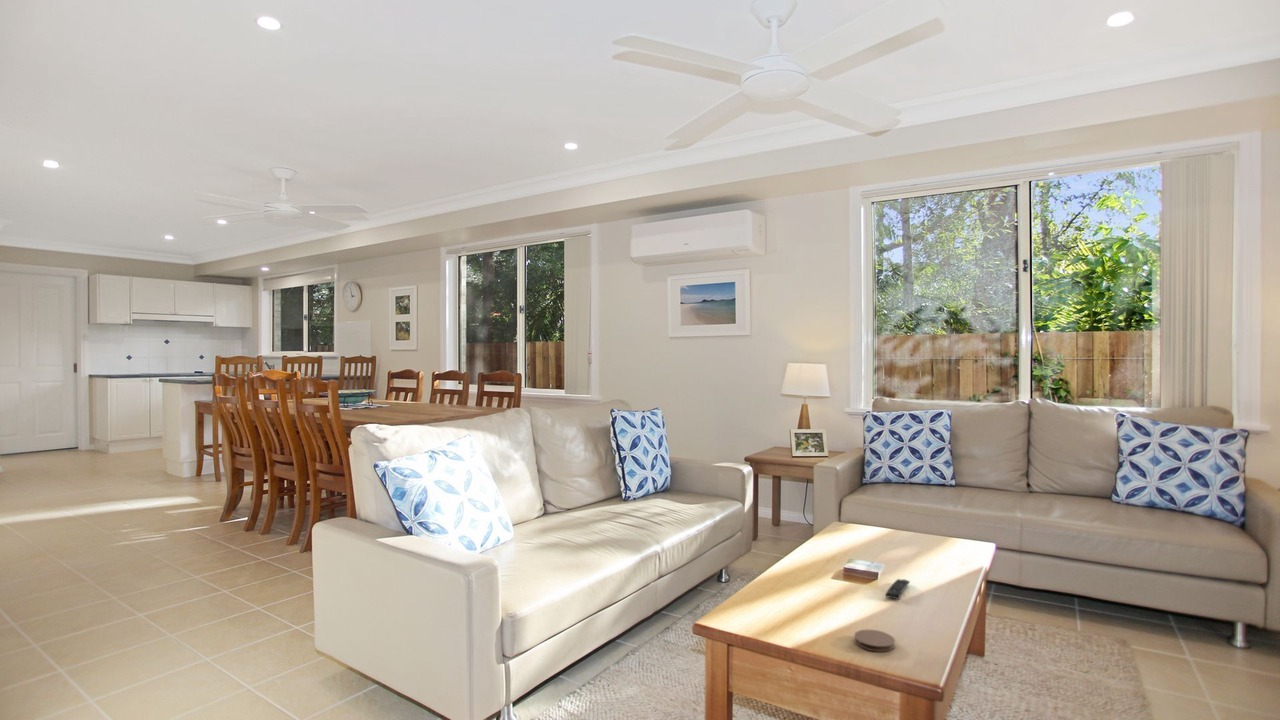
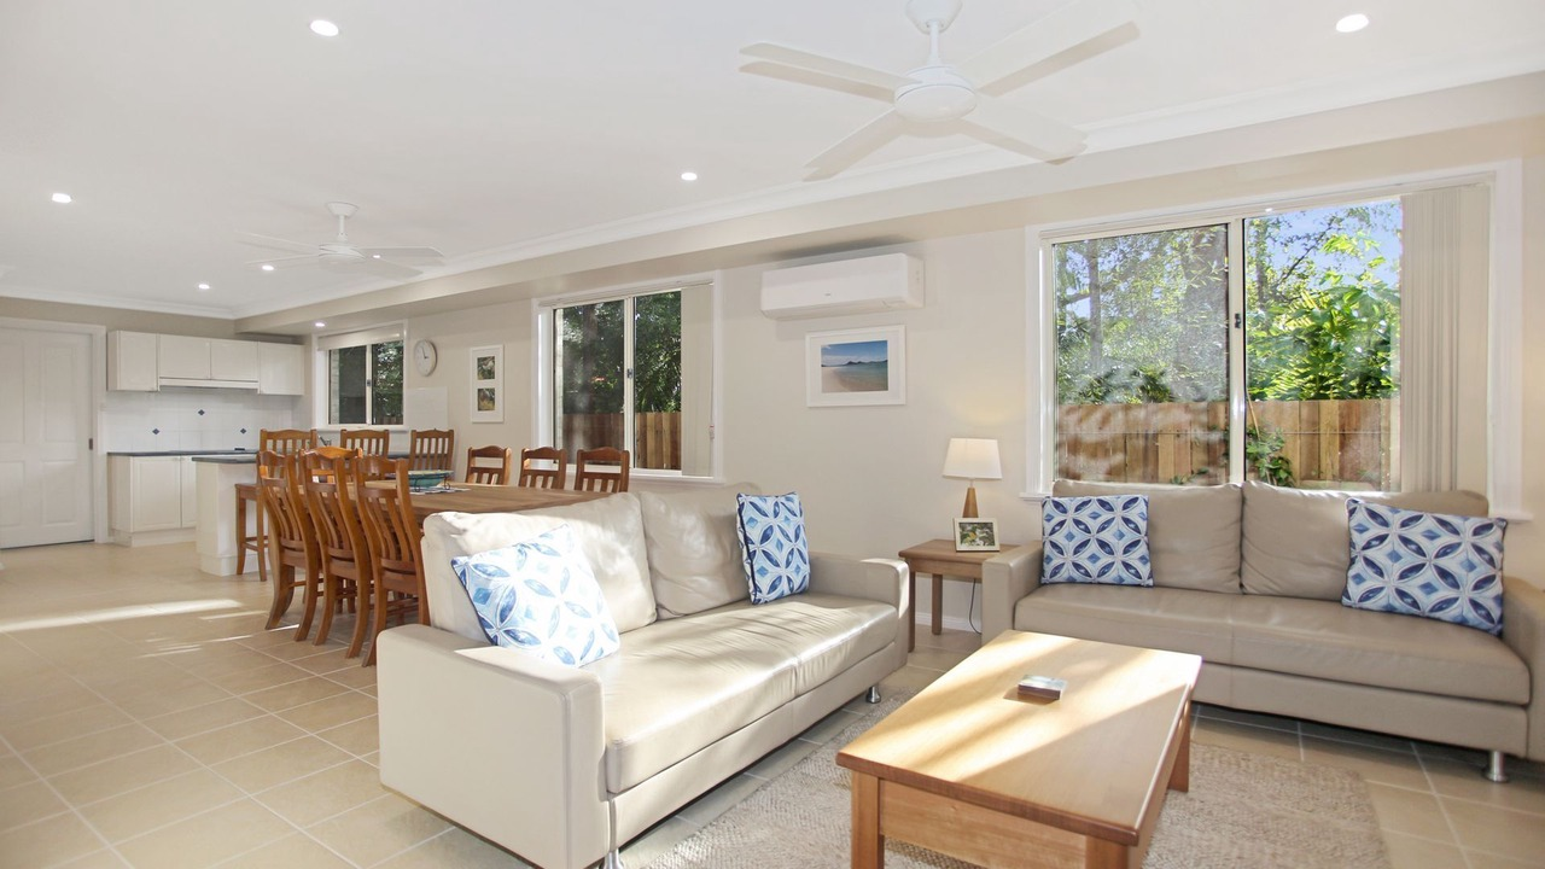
- remote control [885,578,911,600]
- coaster [853,629,896,653]
